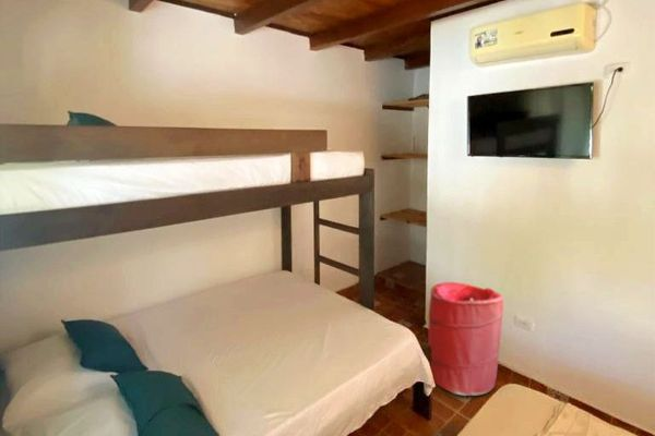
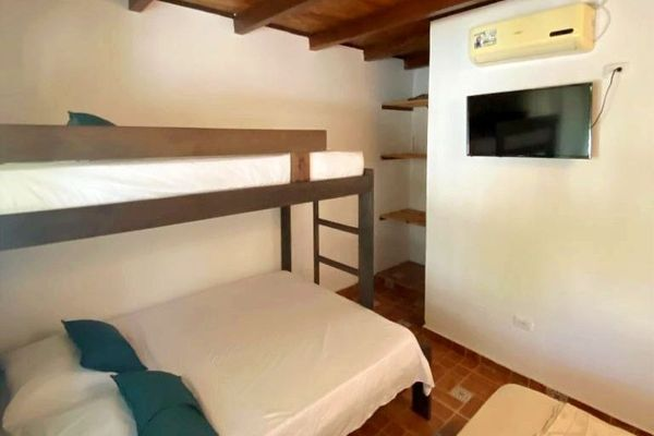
- laundry hamper [427,281,504,397]
